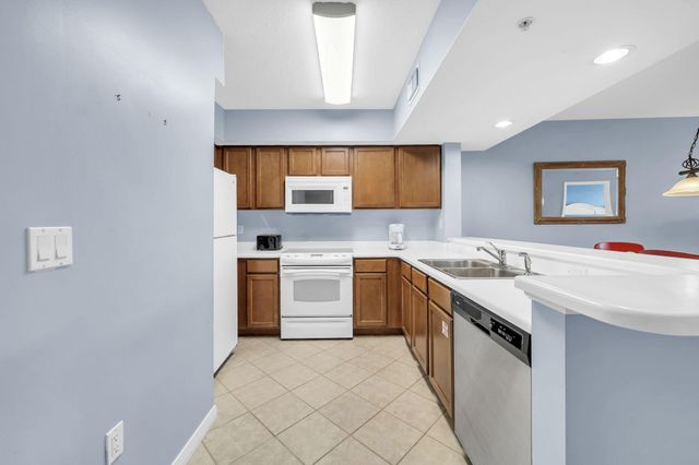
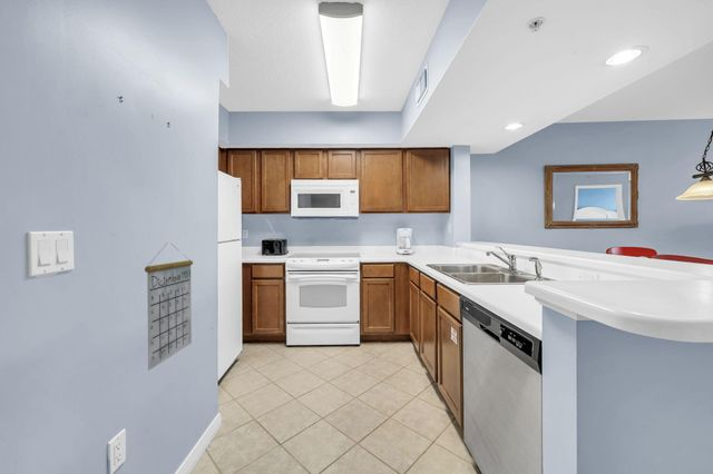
+ calendar [144,244,194,372]
